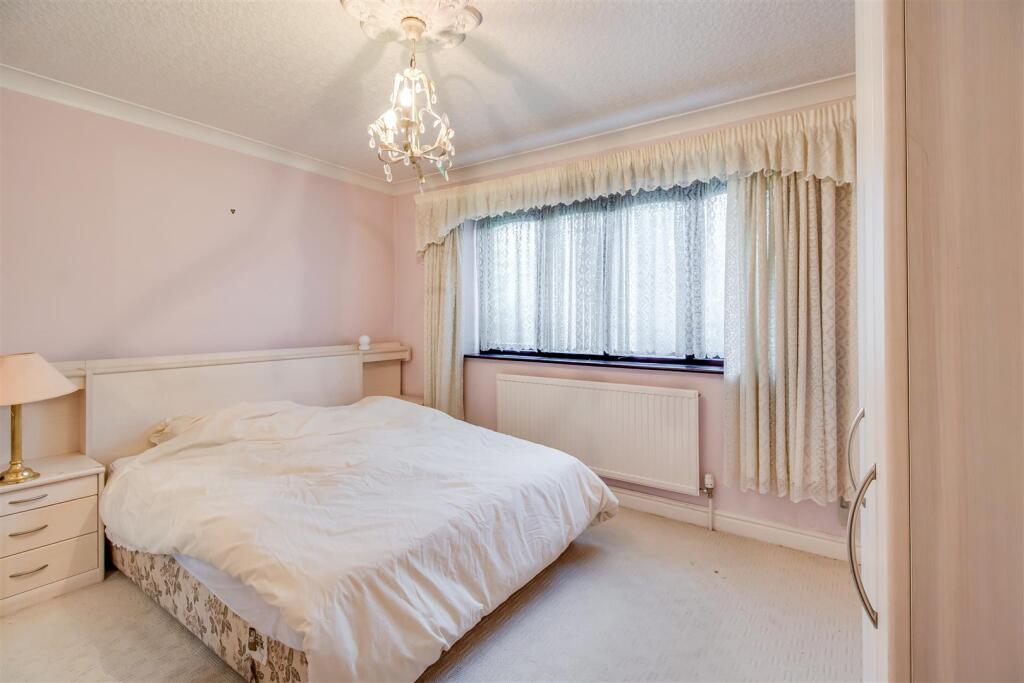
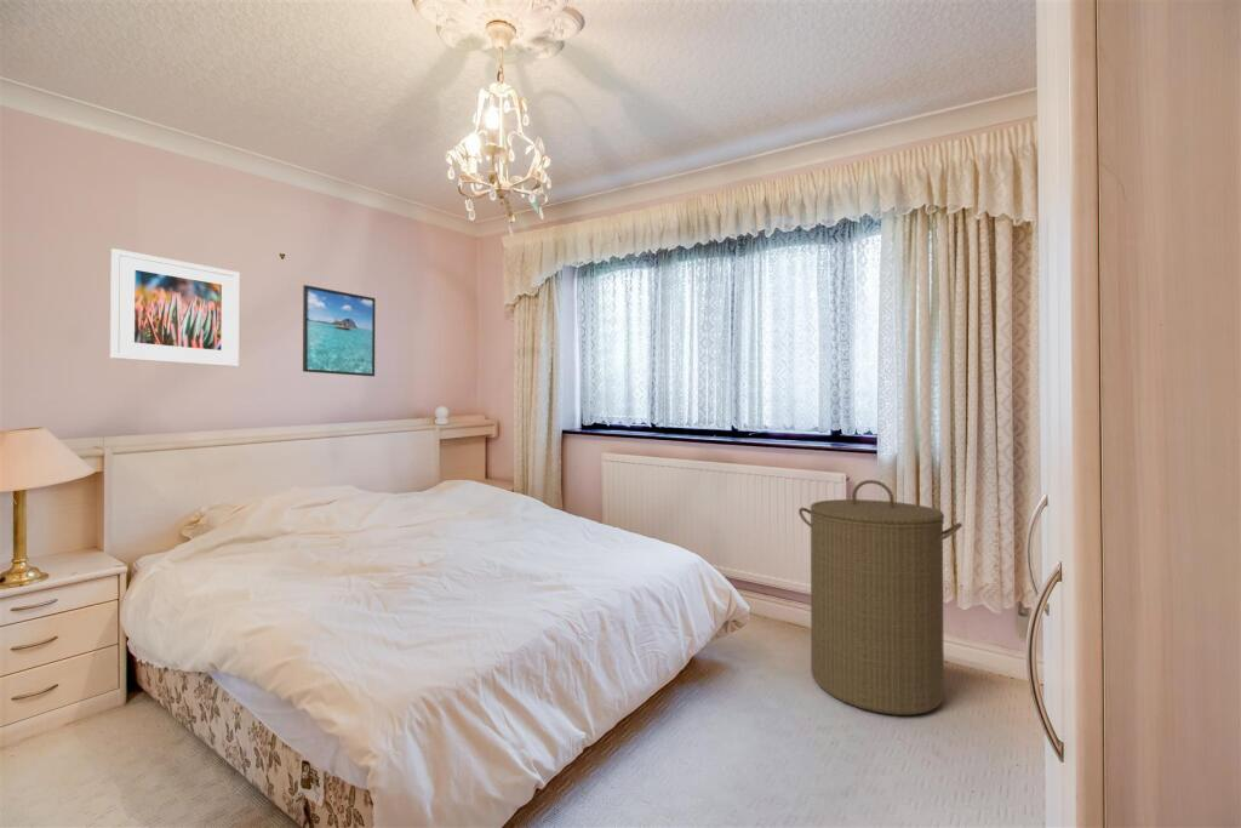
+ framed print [302,284,377,377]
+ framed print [109,247,241,369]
+ laundry hamper [797,479,963,716]
